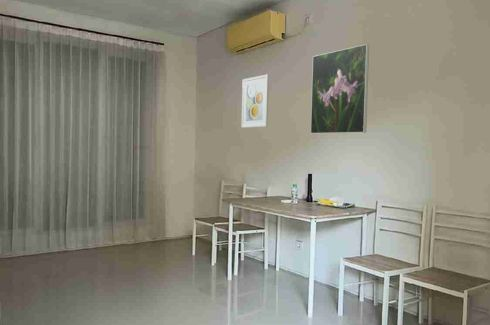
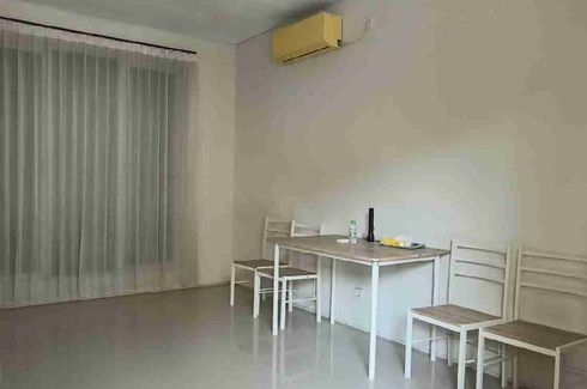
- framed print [241,73,270,129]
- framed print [310,43,370,135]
